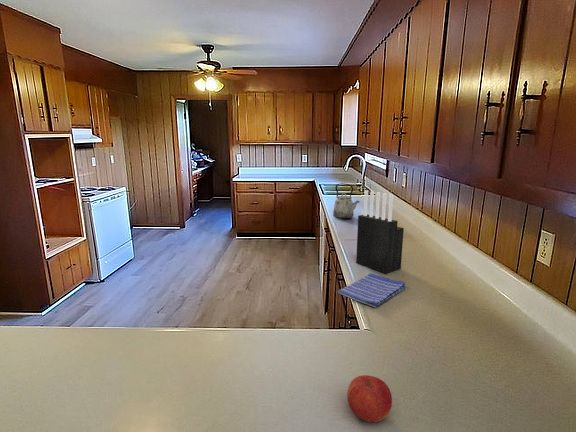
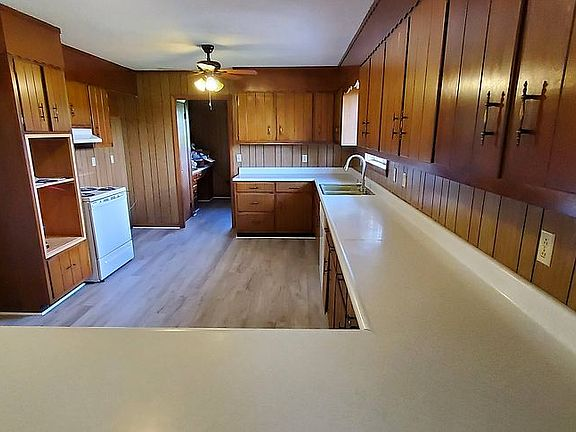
- knife block [355,189,405,275]
- kettle [332,182,360,220]
- dish towel [337,273,406,309]
- fruit [346,374,393,423]
